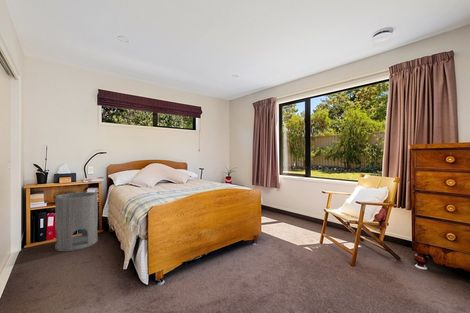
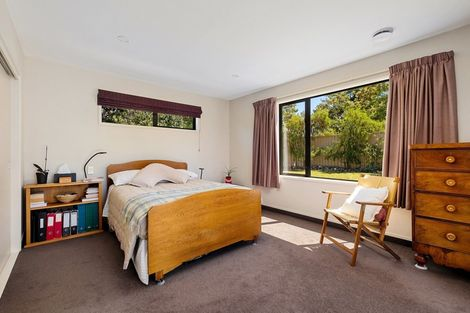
- cylinder [54,189,99,252]
